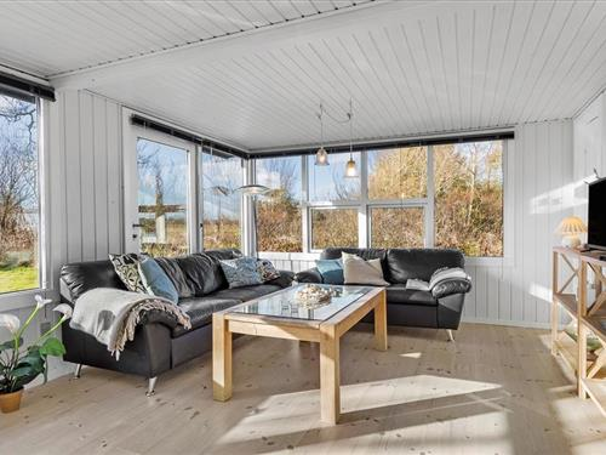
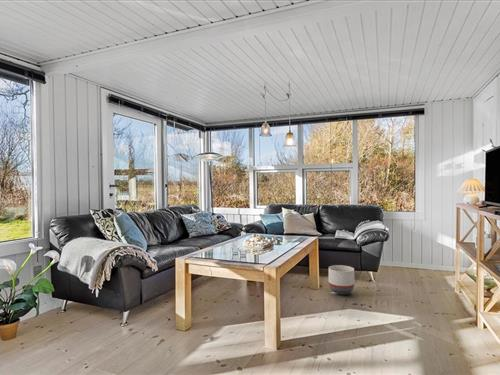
+ planter [328,264,355,296]
